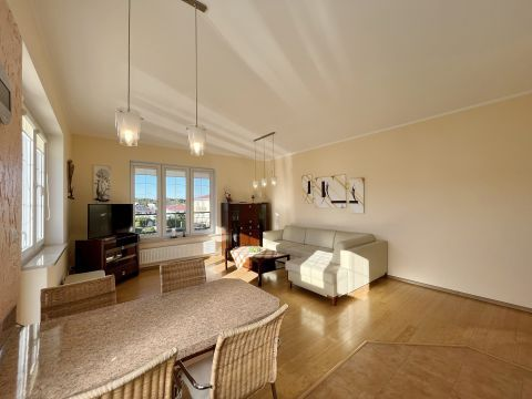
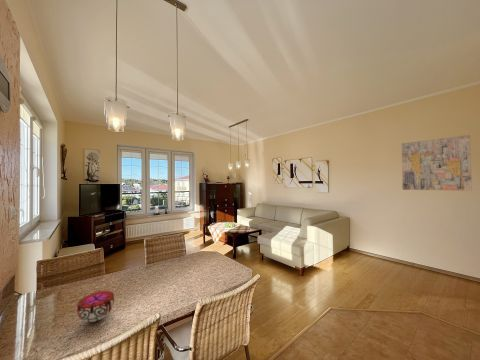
+ decorative bowl [76,290,115,323]
+ wall art [401,134,473,192]
